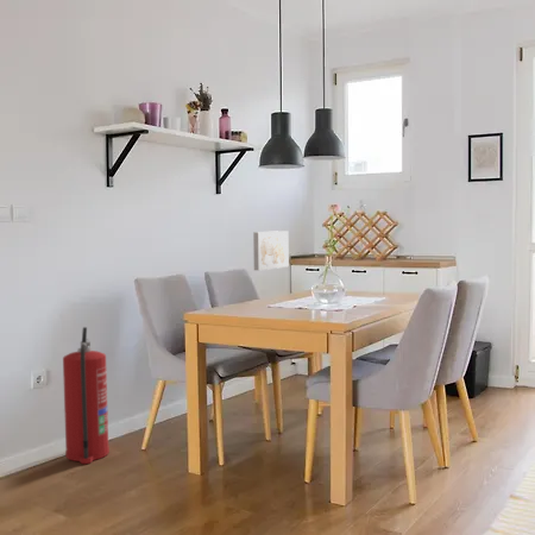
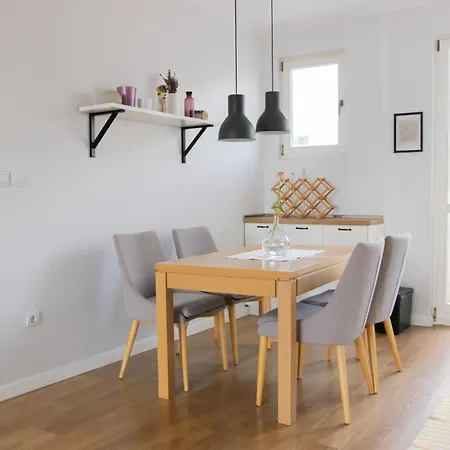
- fire extinguisher [62,326,111,465]
- wall art [252,229,289,271]
